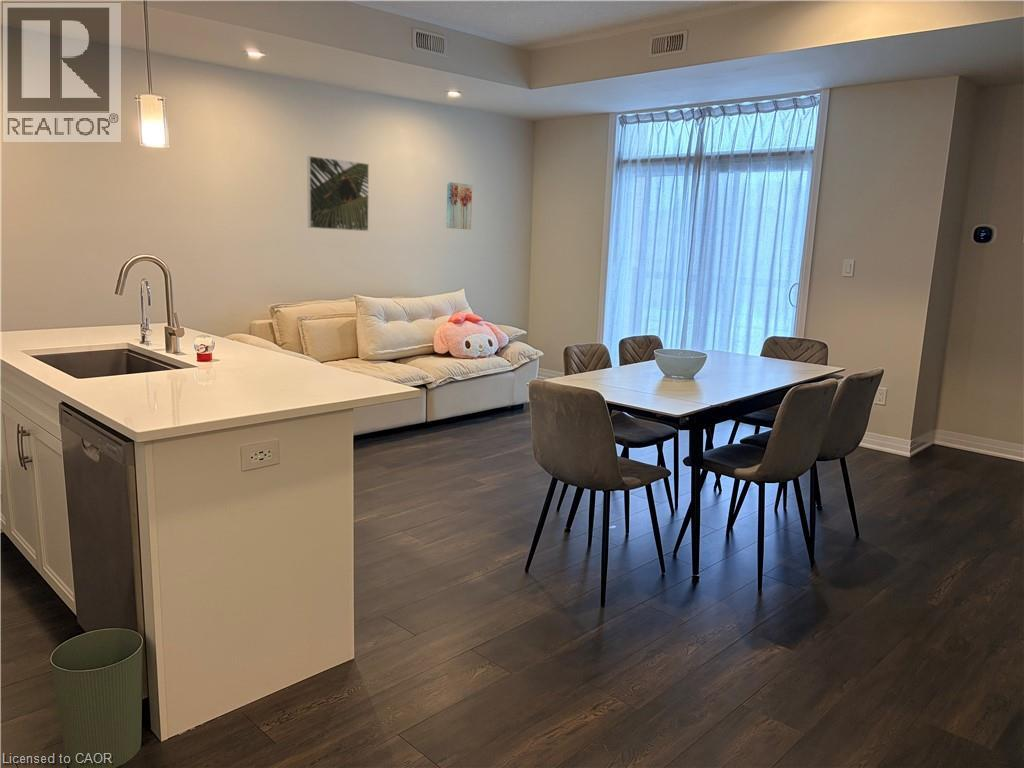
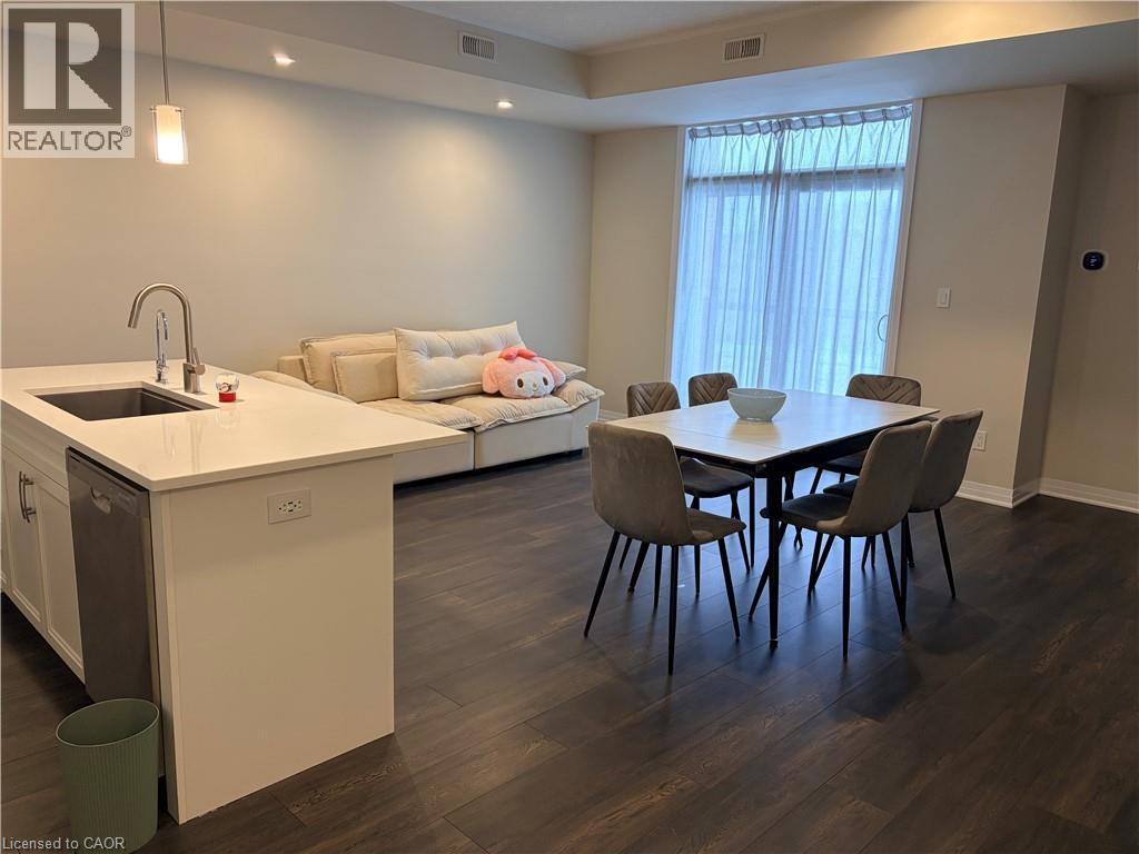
- wall art [445,181,473,230]
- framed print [306,155,370,232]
